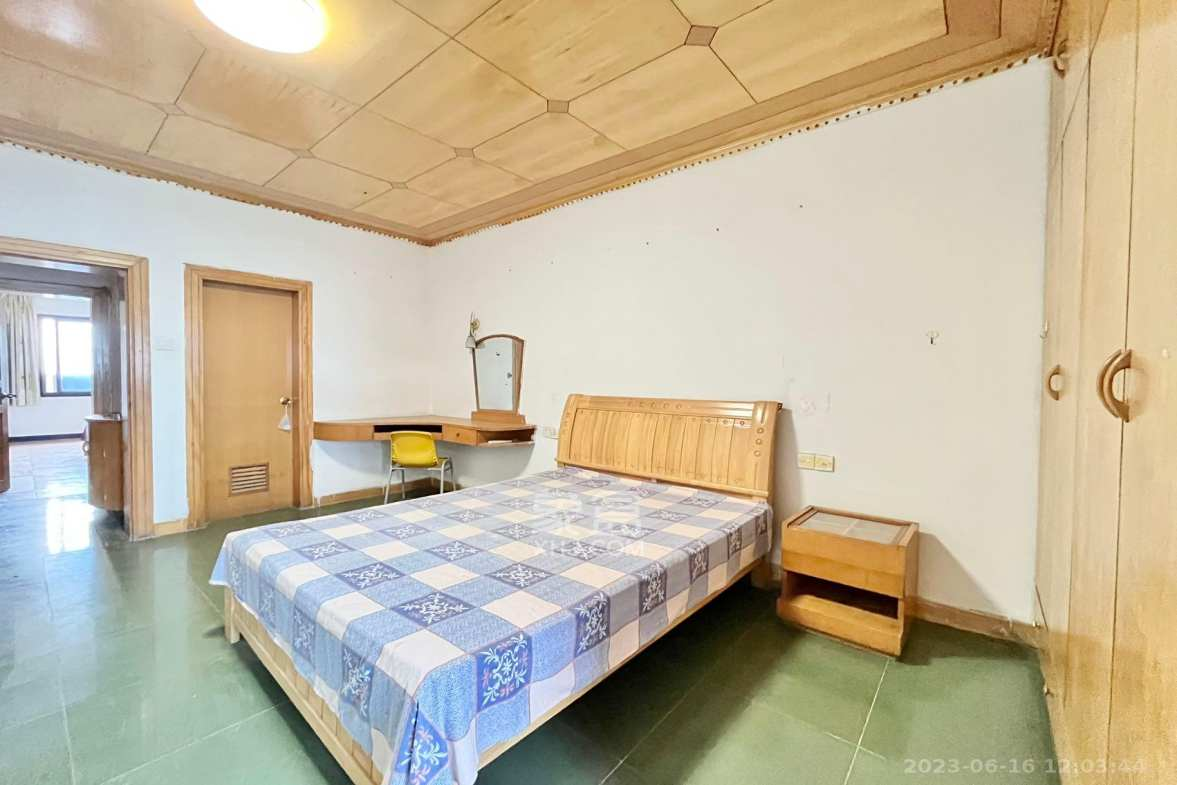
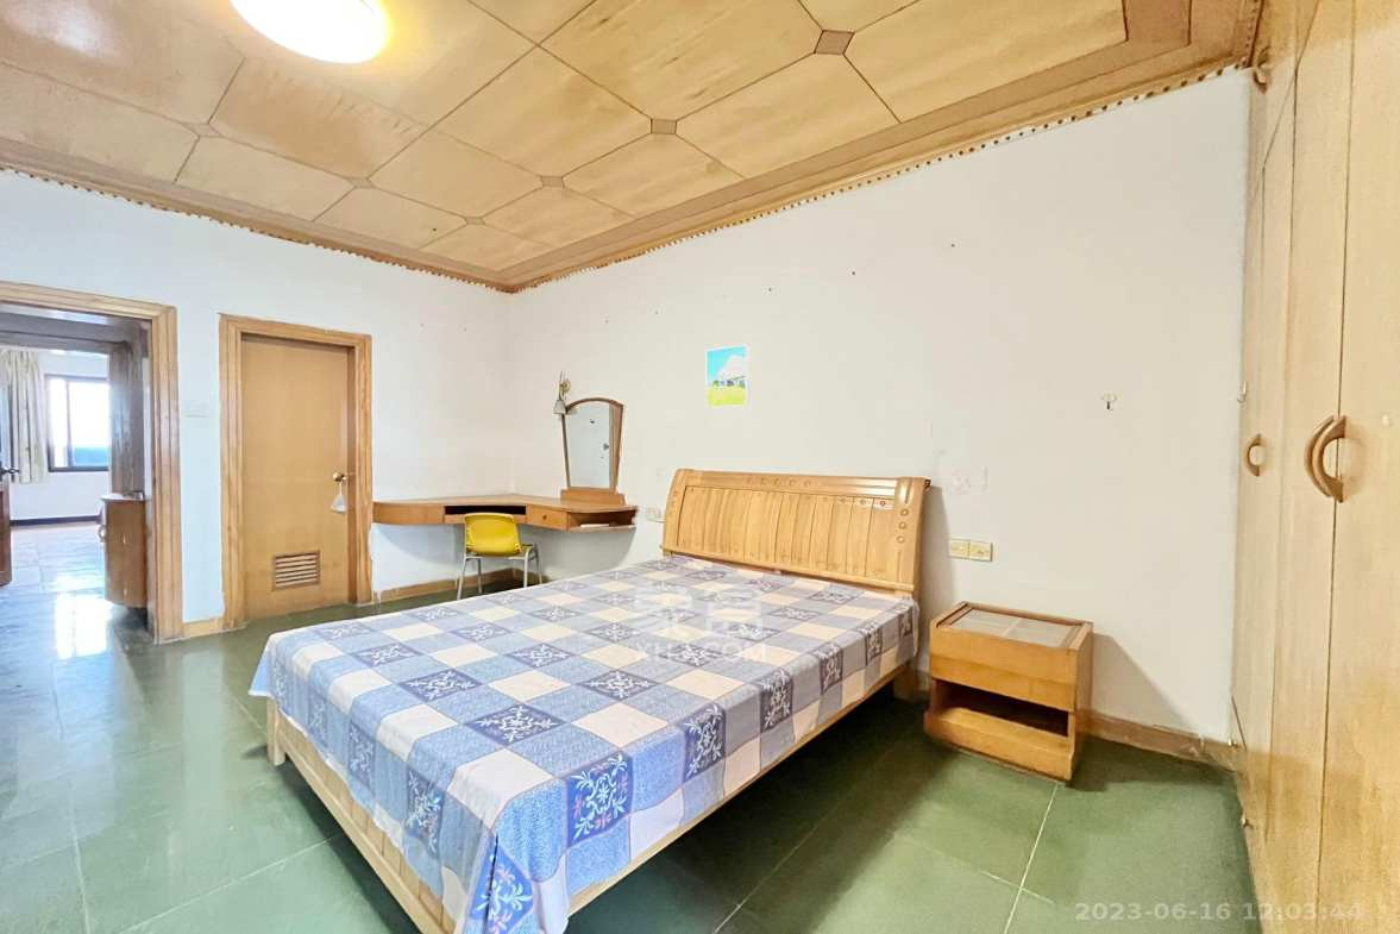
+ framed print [704,343,751,409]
